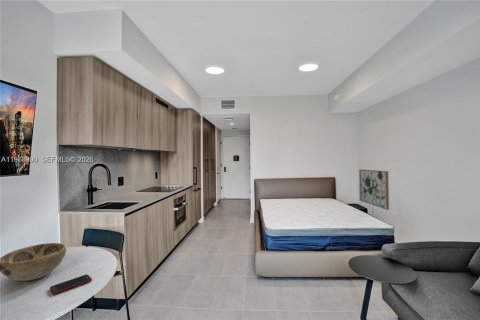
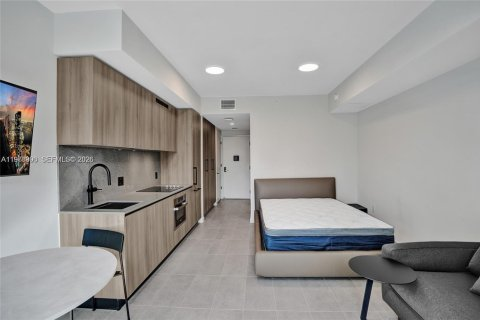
- decorative bowl [0,242,67,282]
- cell phone [49,273,93,296]
- wall art [358,168,390,211]
